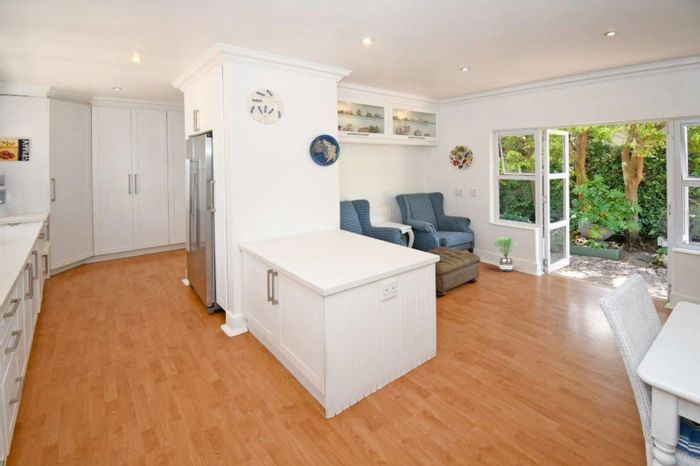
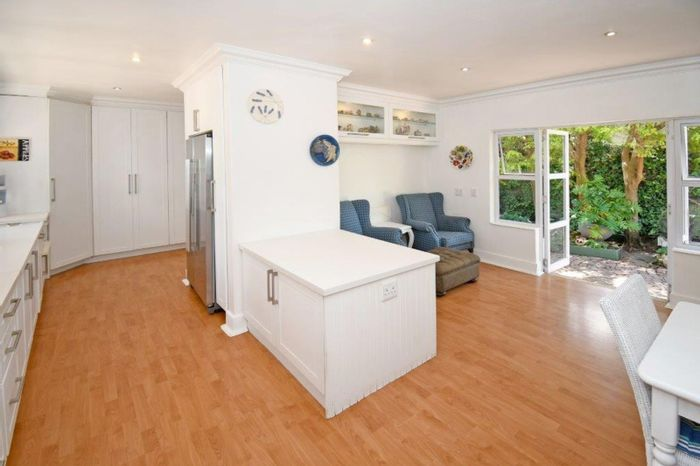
- potted plant [491,236,518,272]
